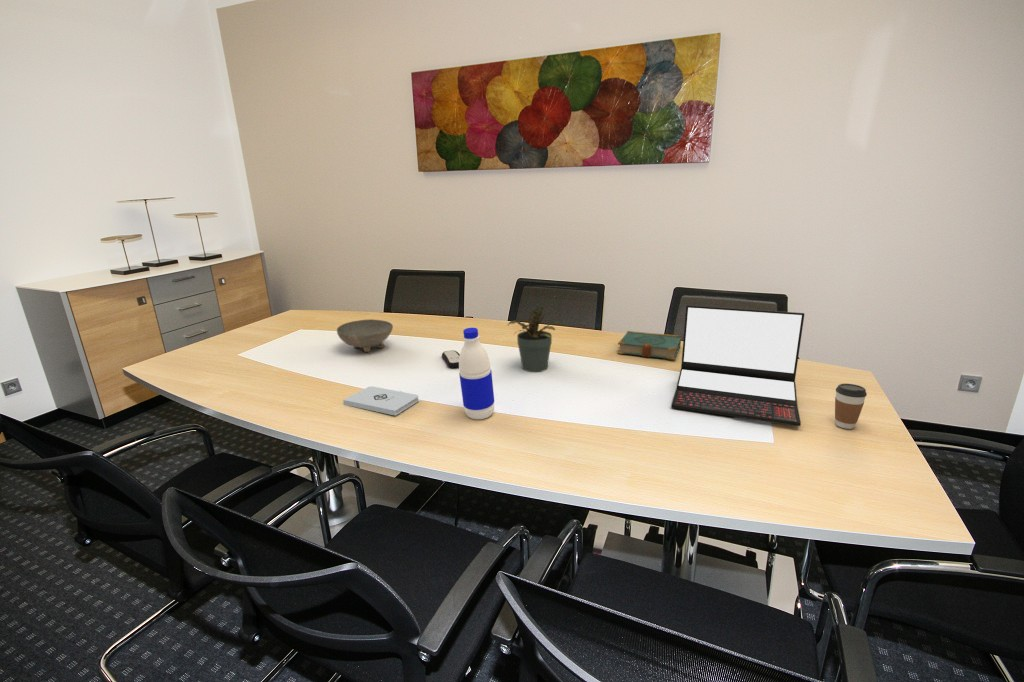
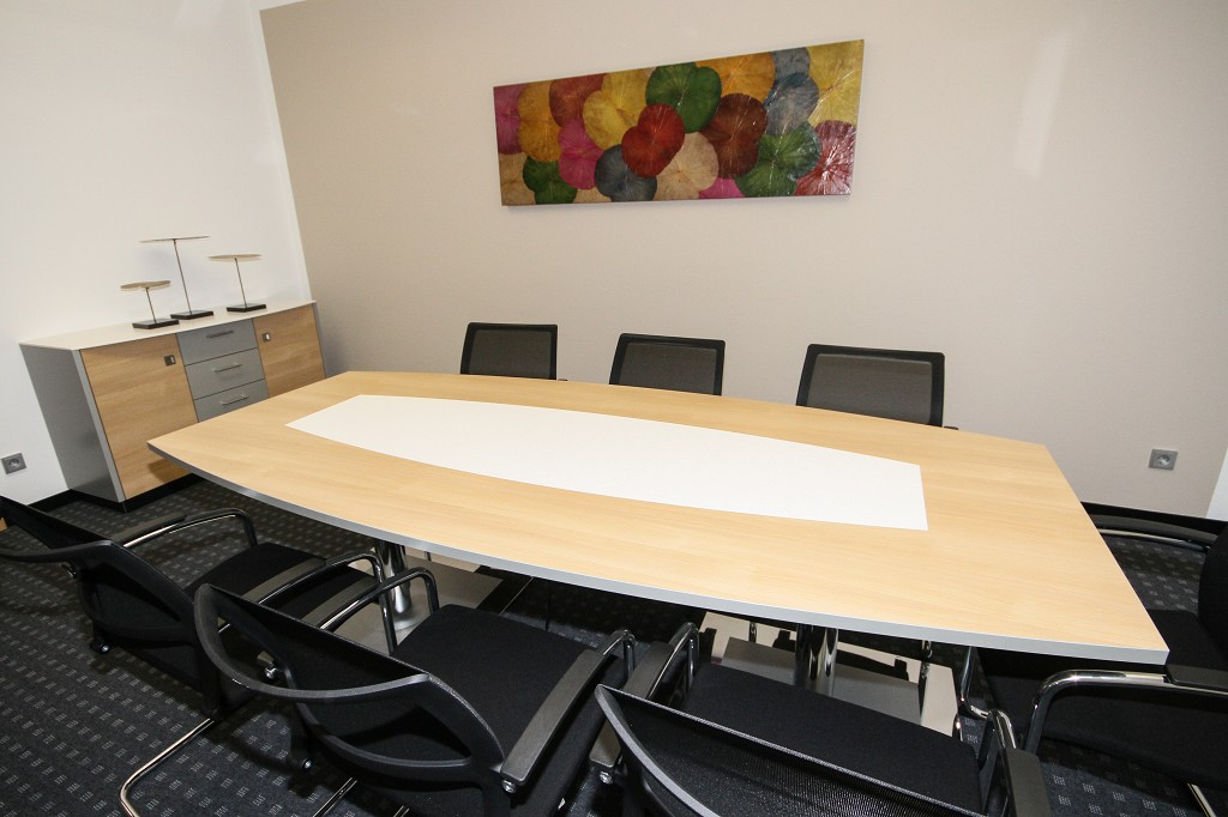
- water bottle [458,327,495,421]
- potted plant [507,305,558,373]
- bowl [336,318,394,353]
- laptop [670,304,805,427]
- notepad [342,385,420,417]
- remote control [441,349,460,369]
- book [616,330,682,361]
- coffee cup [834,383,868,430]
